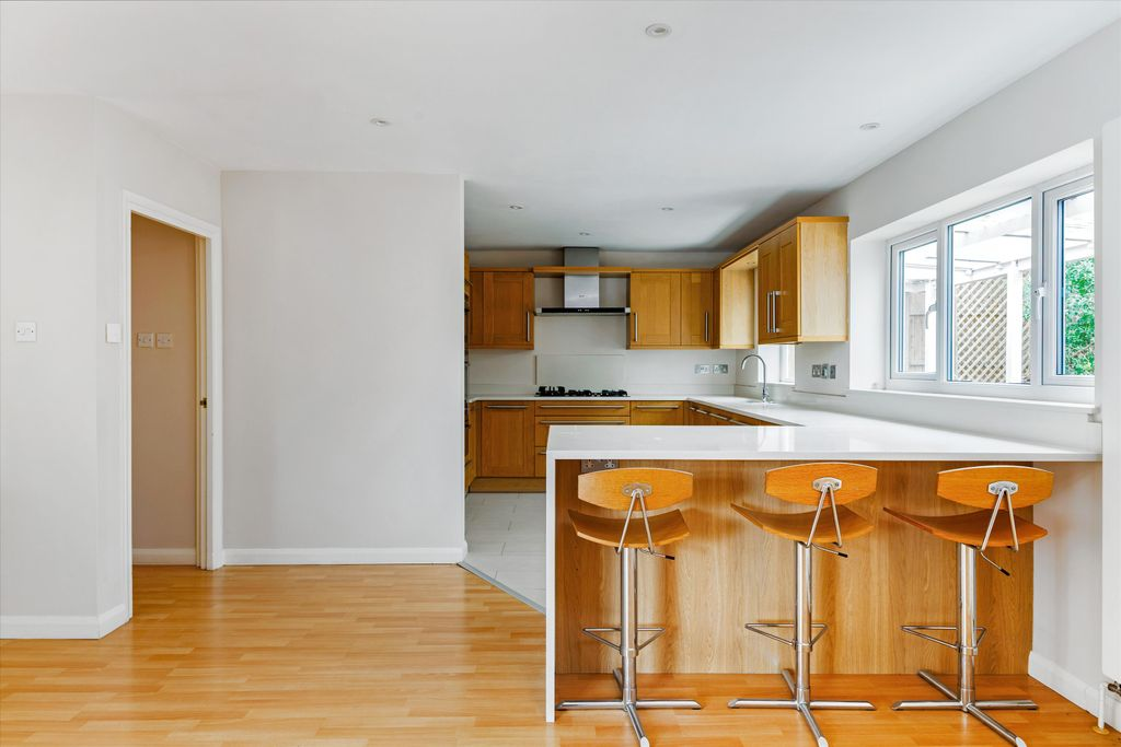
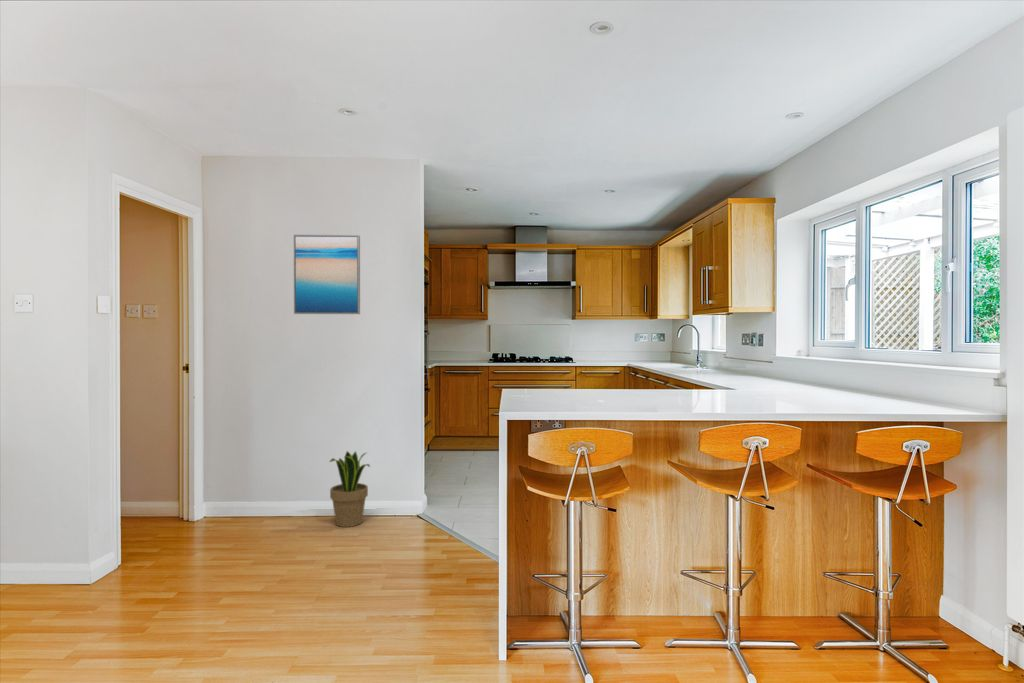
+ potted plant [329,450,371,528]
+ wall art [293,234,361,315]
